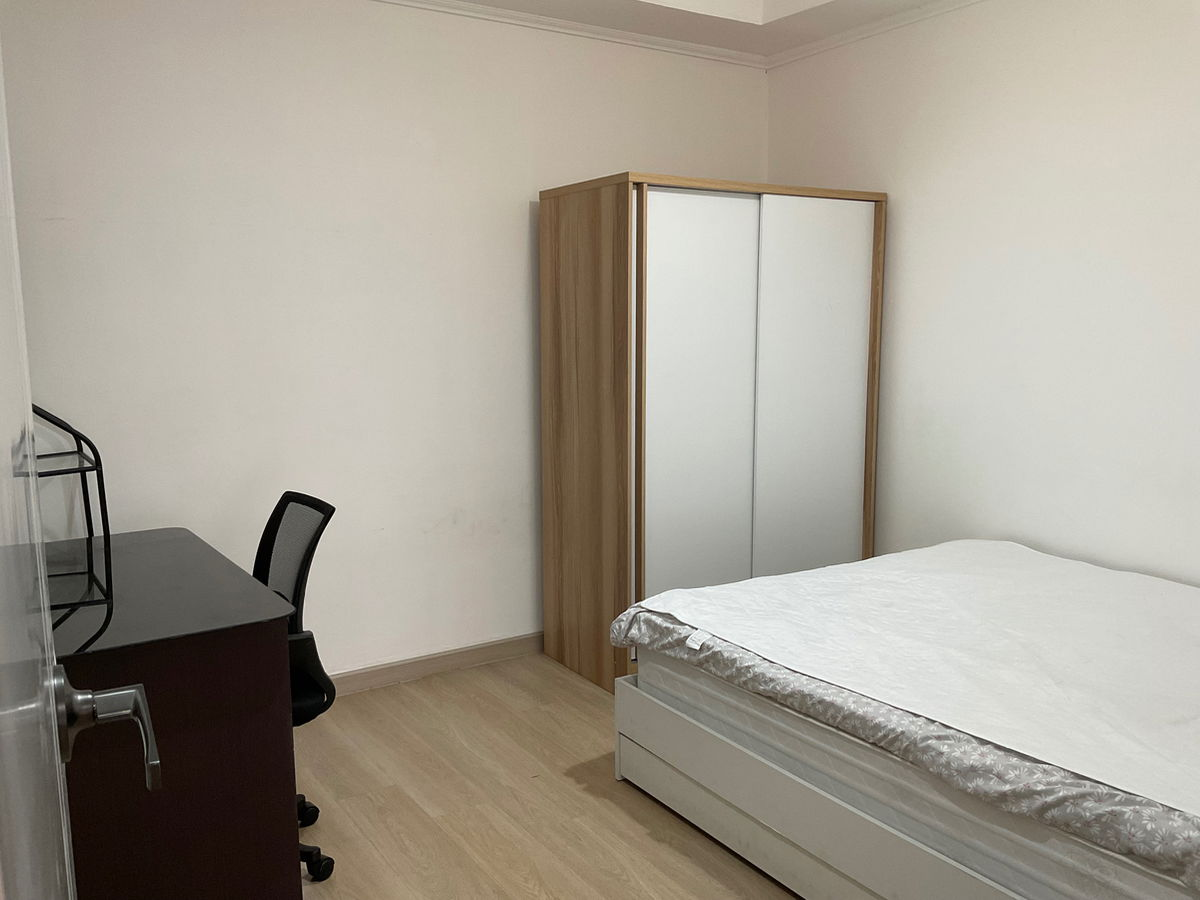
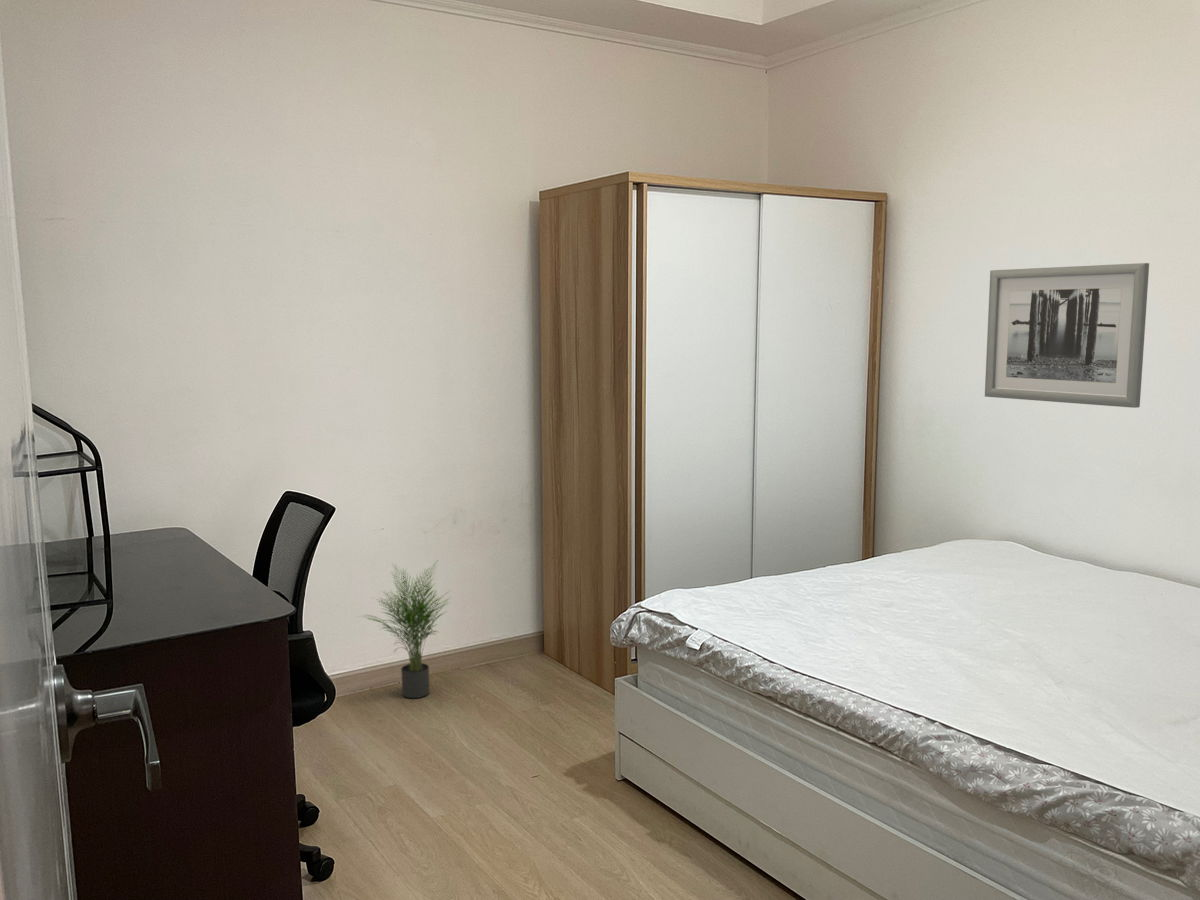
+ potted plant [356,561,451,699]
+ wall art [984,262,1150,409]
